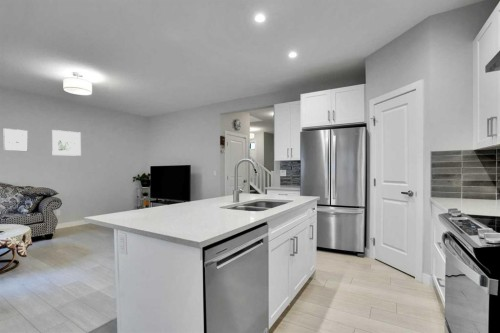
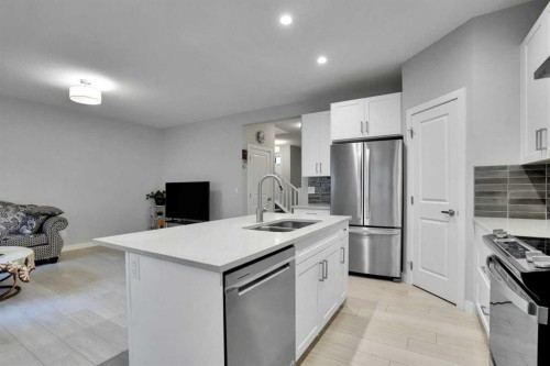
- wall art [3,127,29,152]
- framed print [51,129,82,157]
